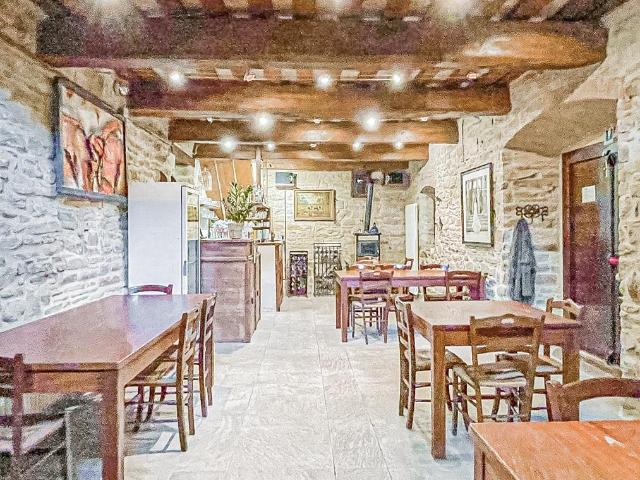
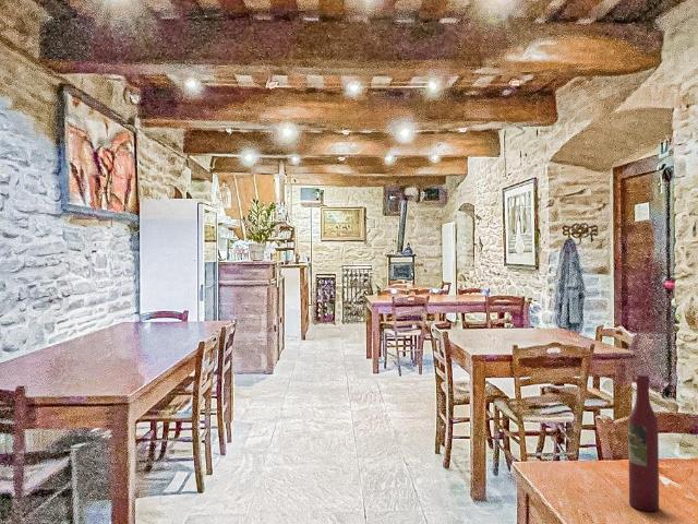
+ wine bottle [627,373,660,512]
